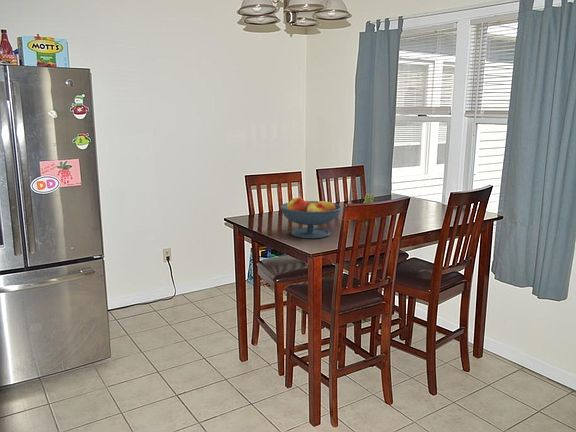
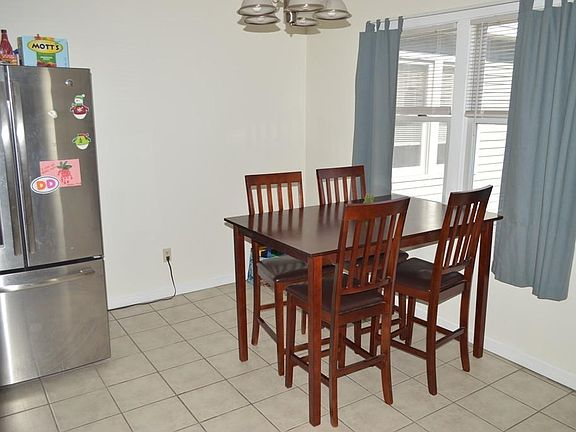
- fruit bowl [279,197,343,239]
